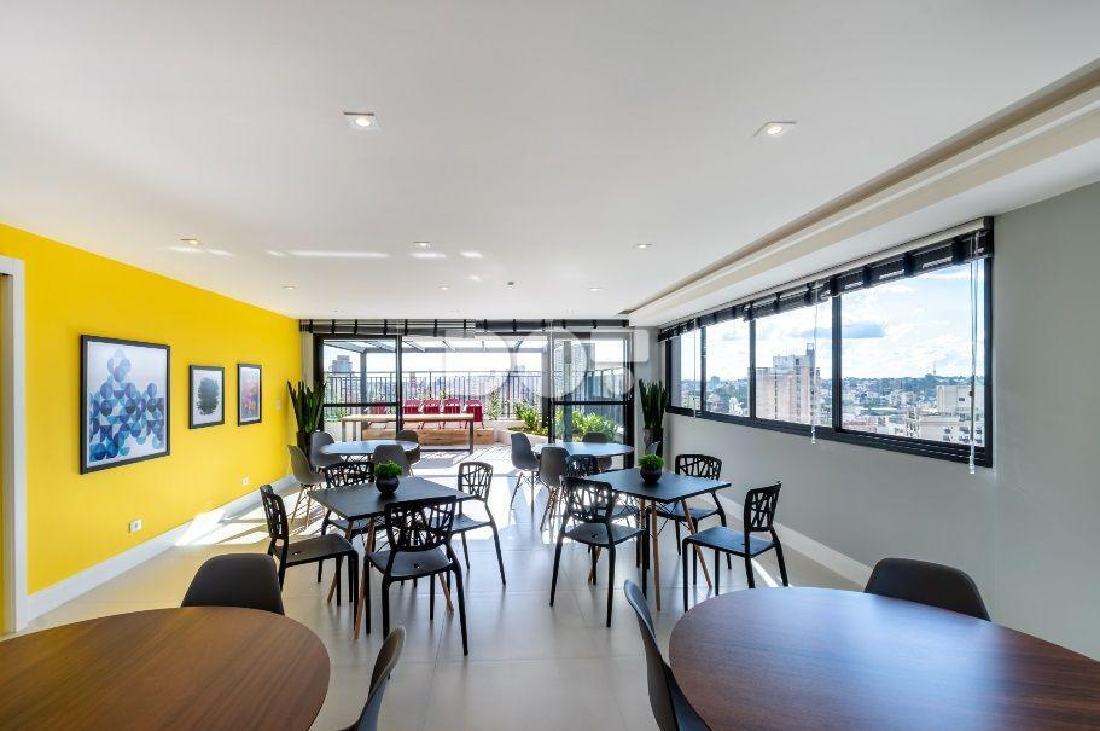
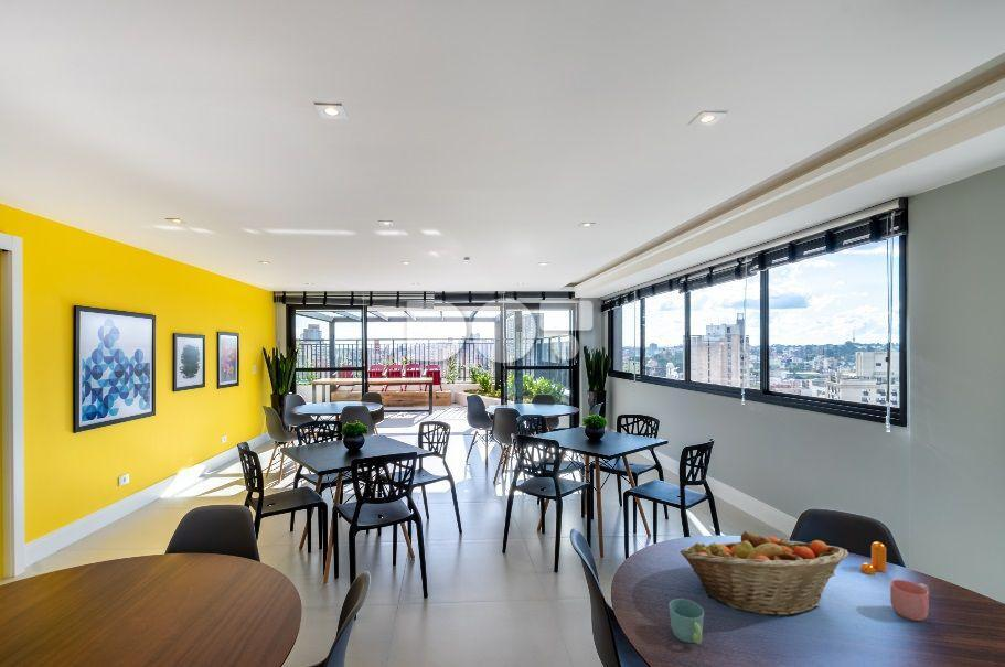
+ pepper shaker [859,541,887,575]
+ mug [669,598,705,645]
+ fruit basket [680,530,849,617]
+ mug [889,579,930,622]
